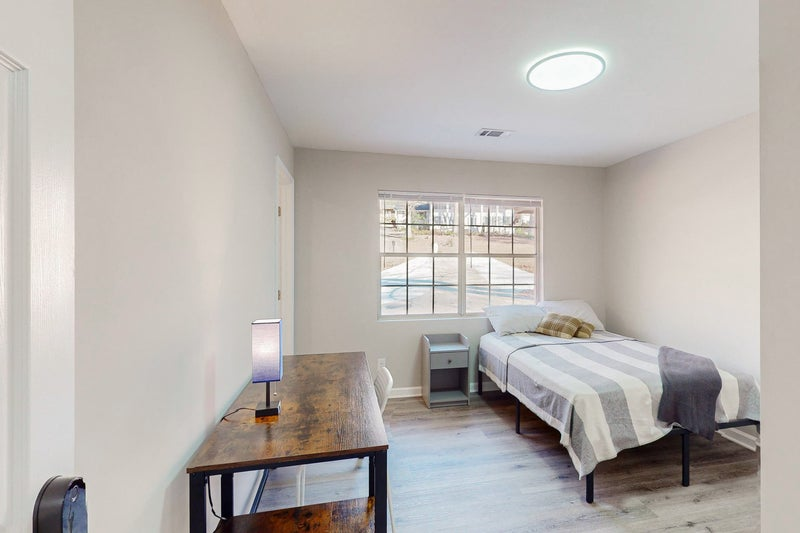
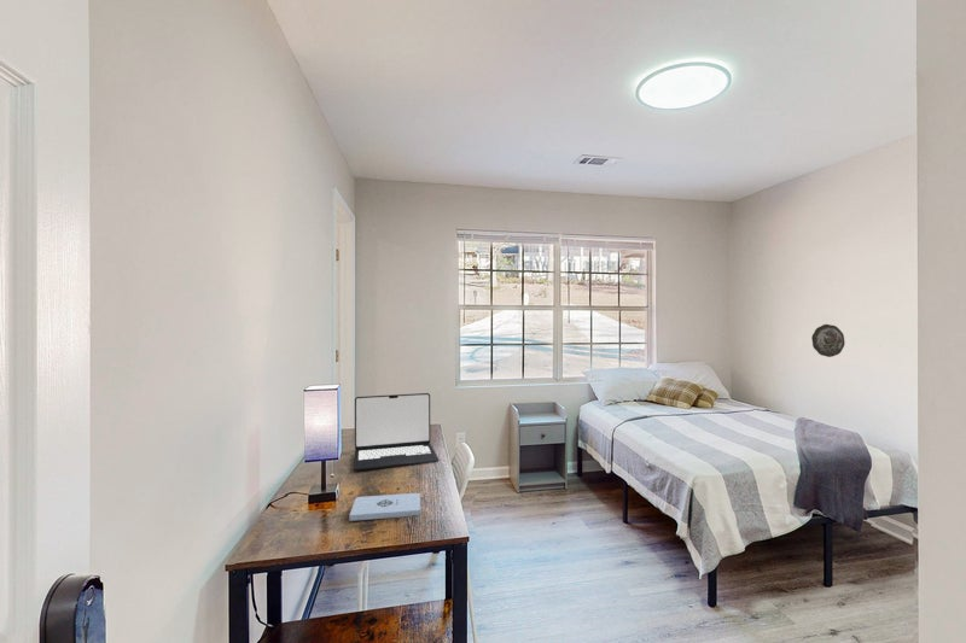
+ decorative plate [810,323,845,358]
+ laptop [353,392,440,472]
+ notepad [348,492,421,522]
